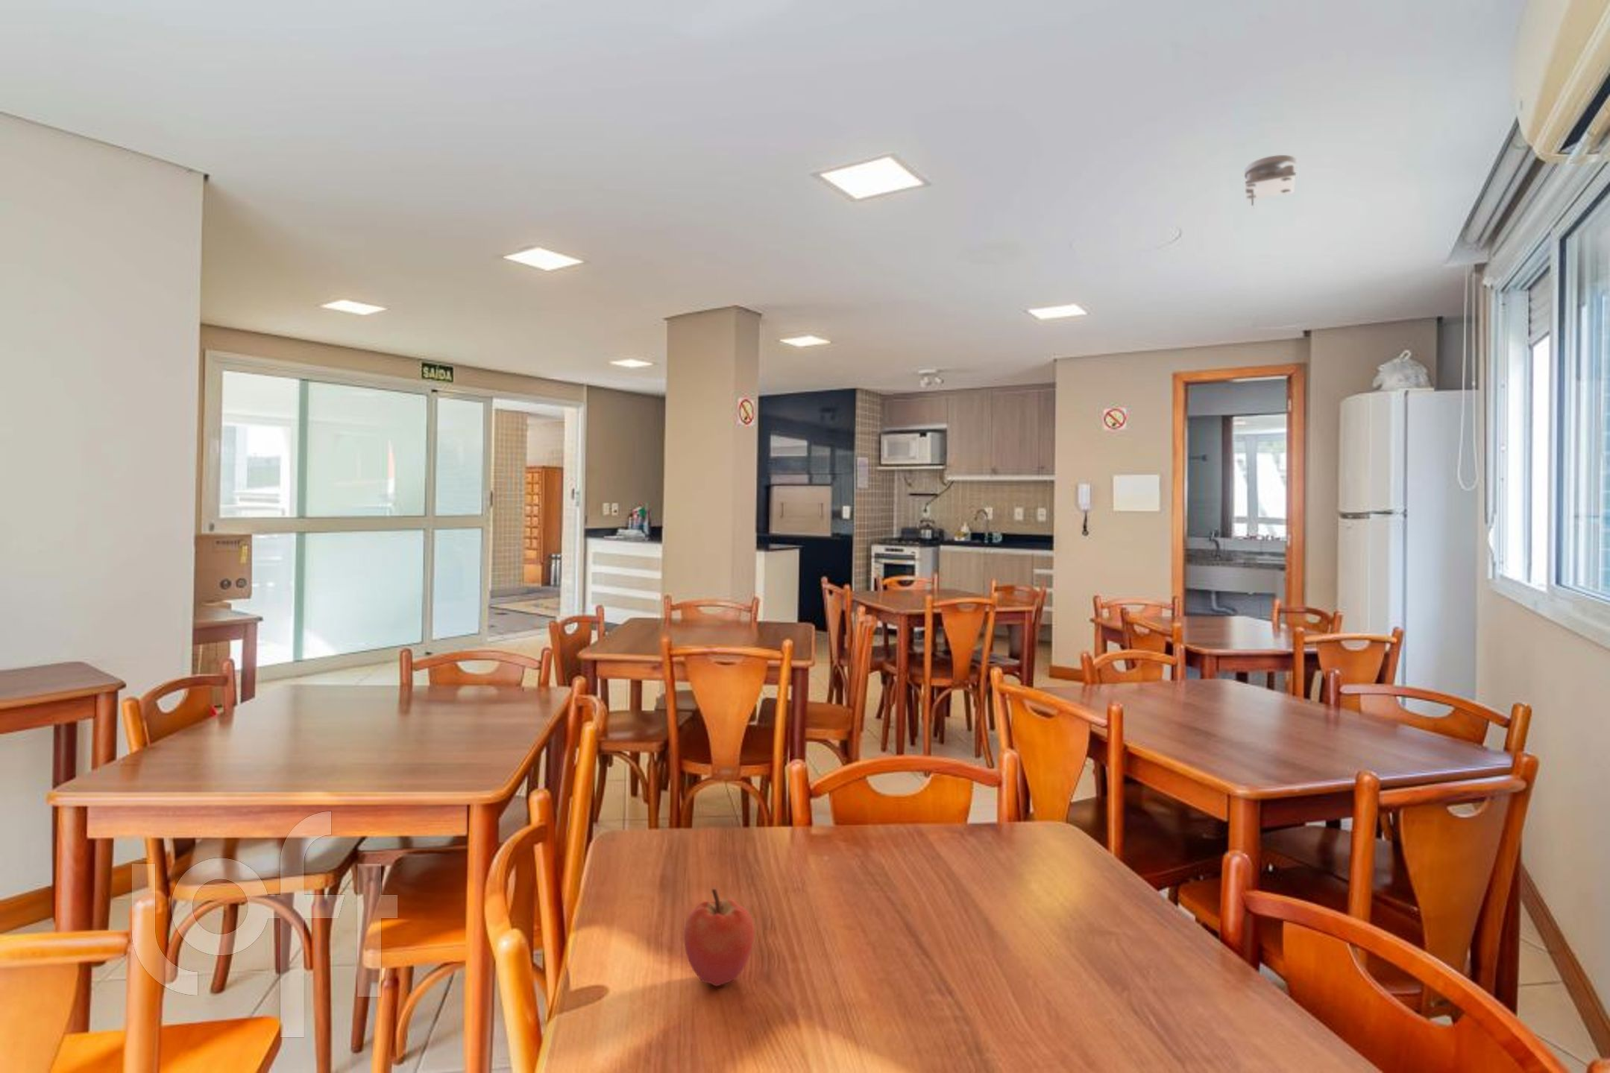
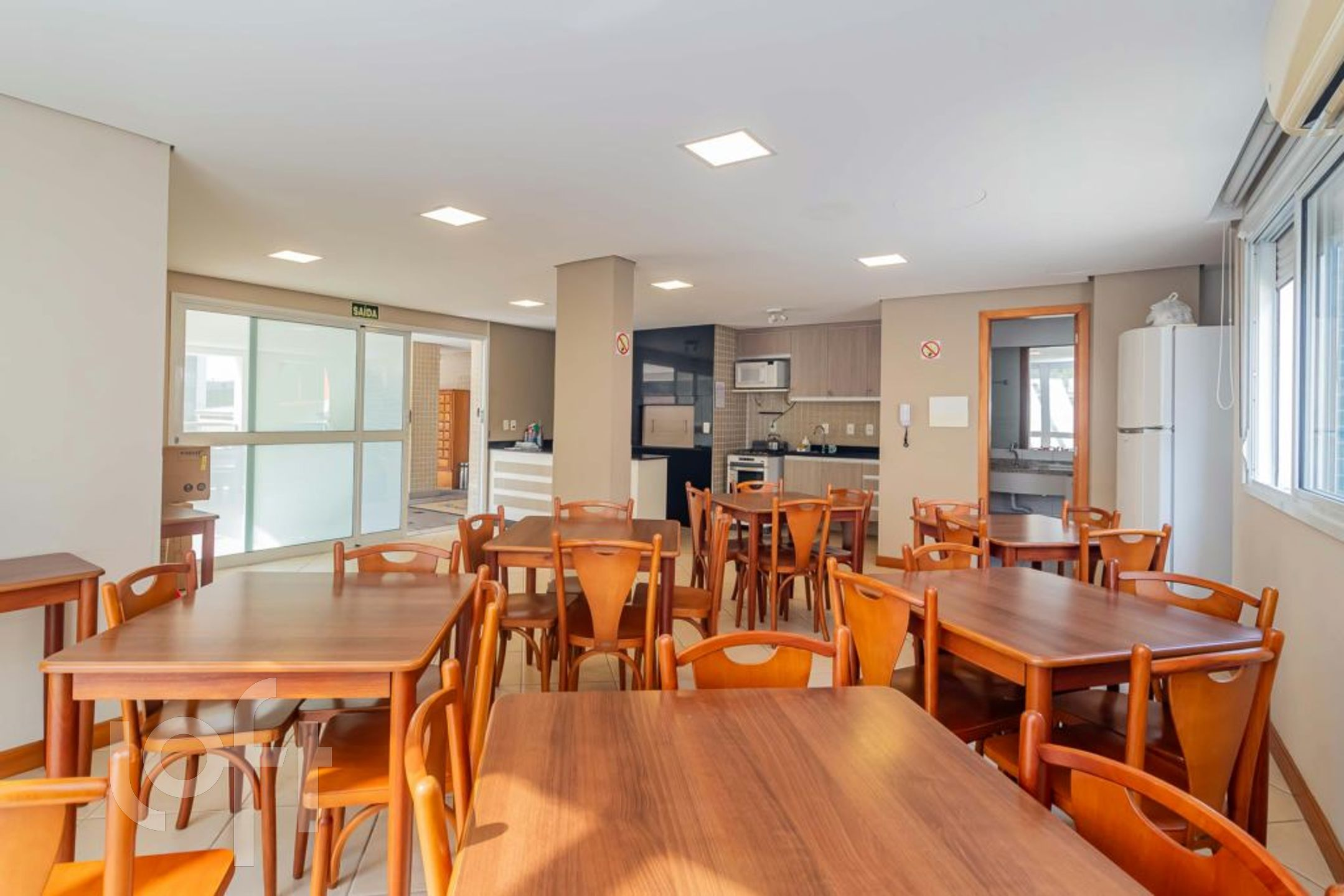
- smoke detector [1243,154,1297,210]
- apple [683,889,756,987]
